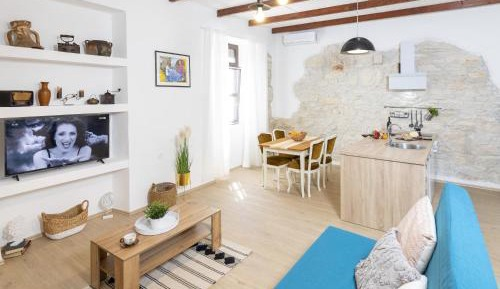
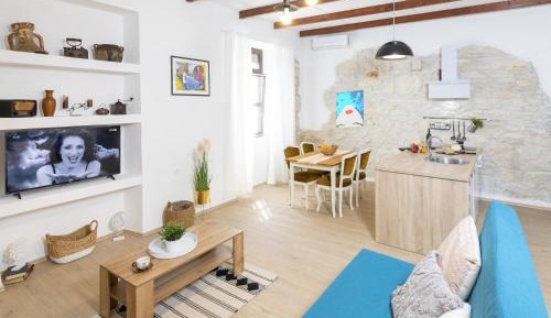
+ wall art [335,89,365,129]
